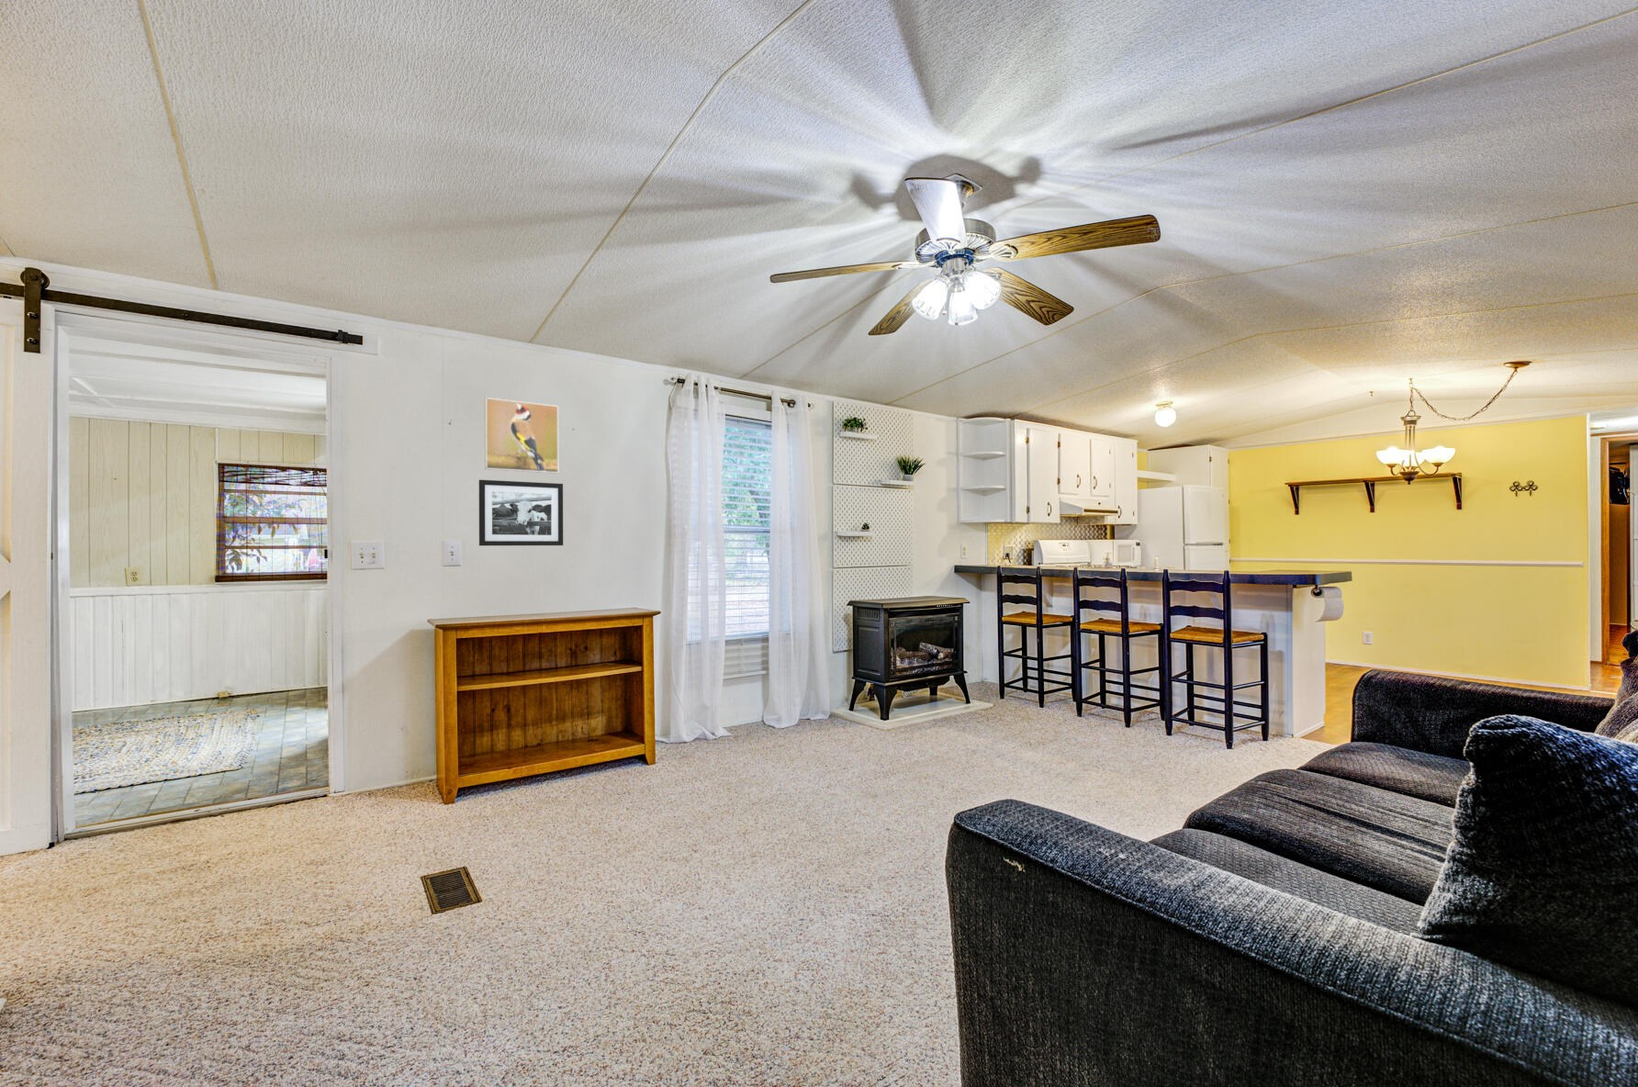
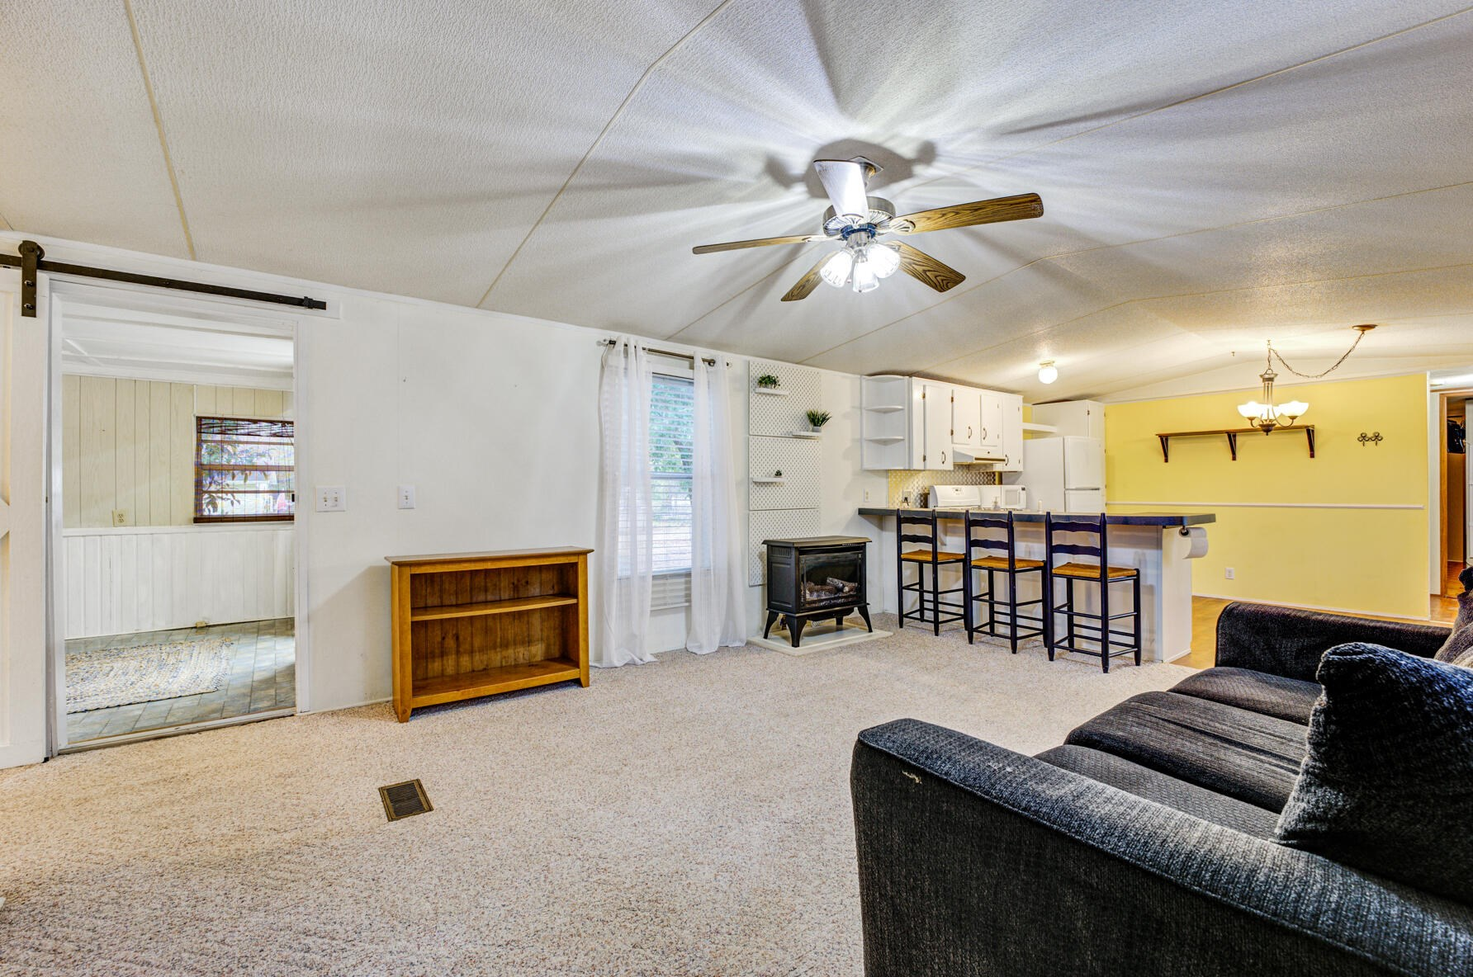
- picture frame [478,479,564,546]
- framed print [484,397,559,474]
